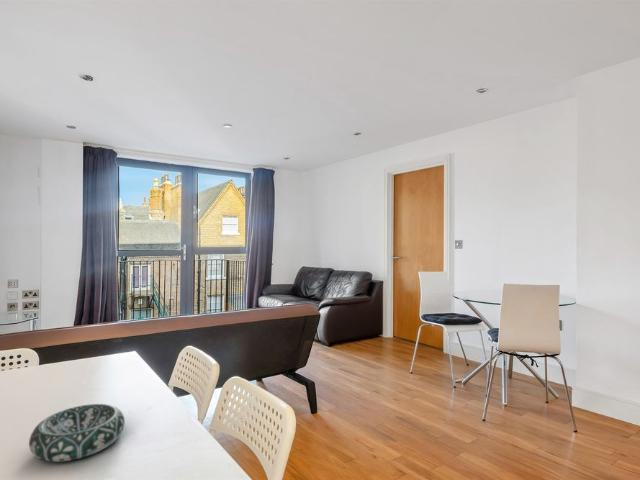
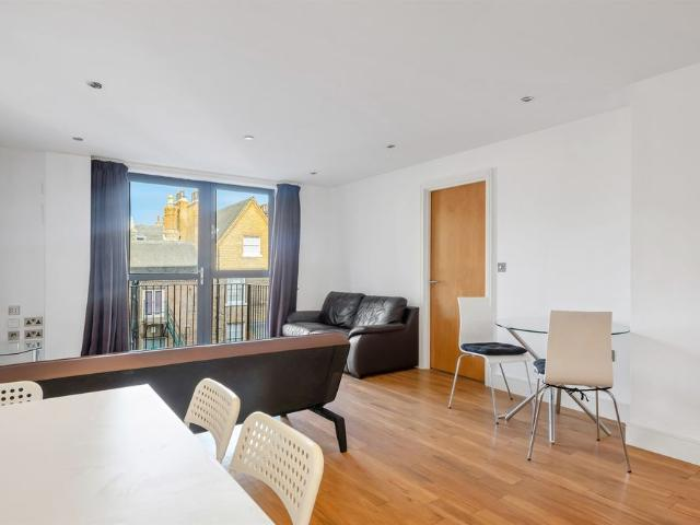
- decorative bowl [28,403,126,463]
